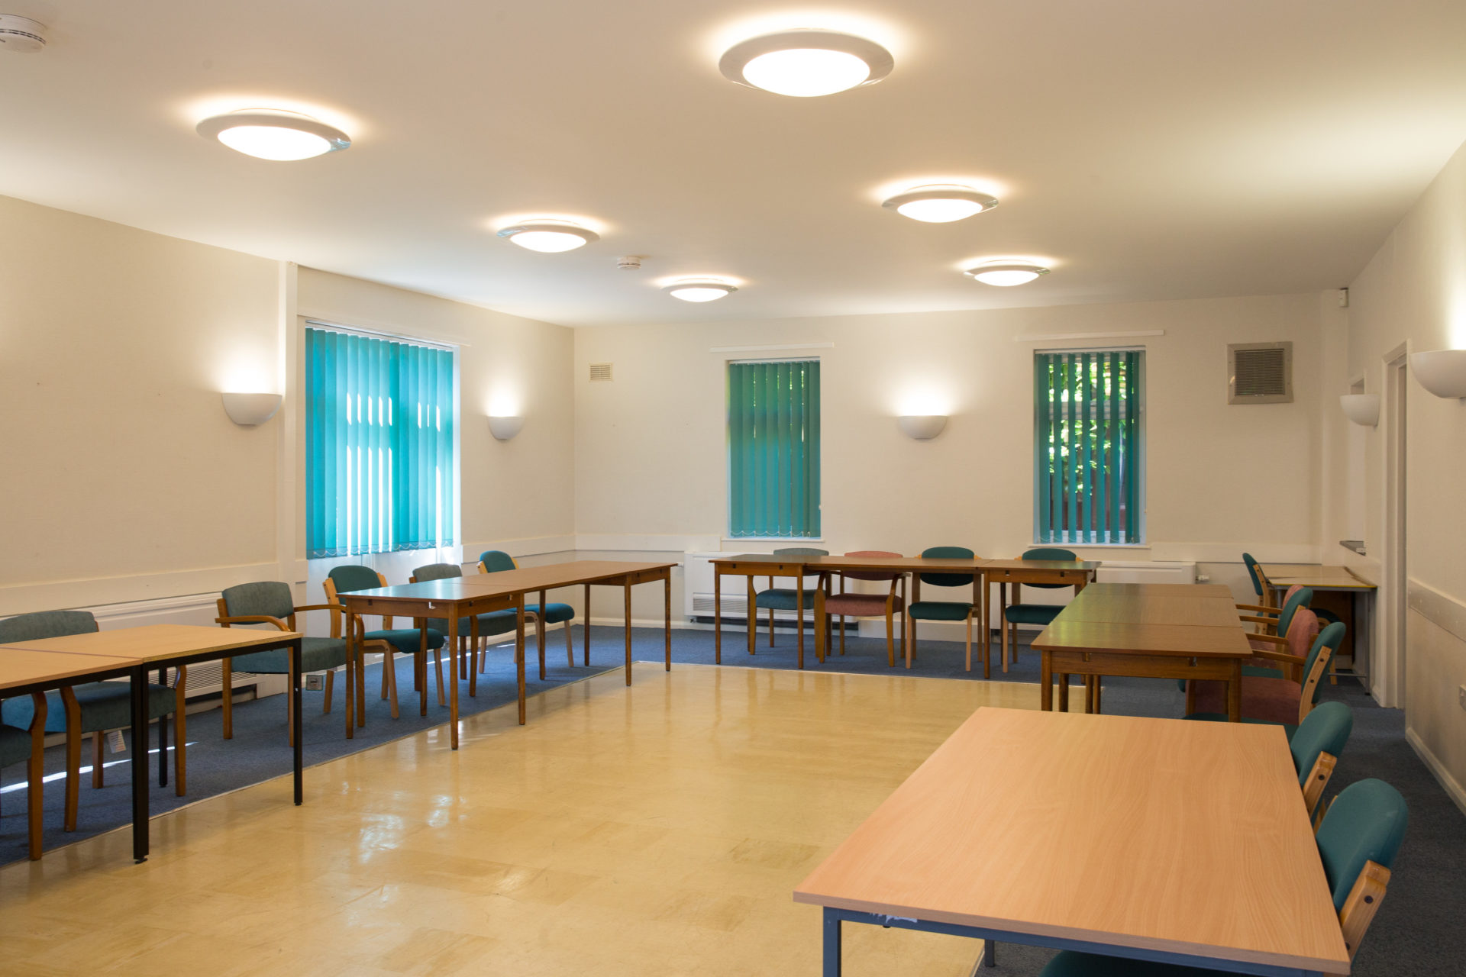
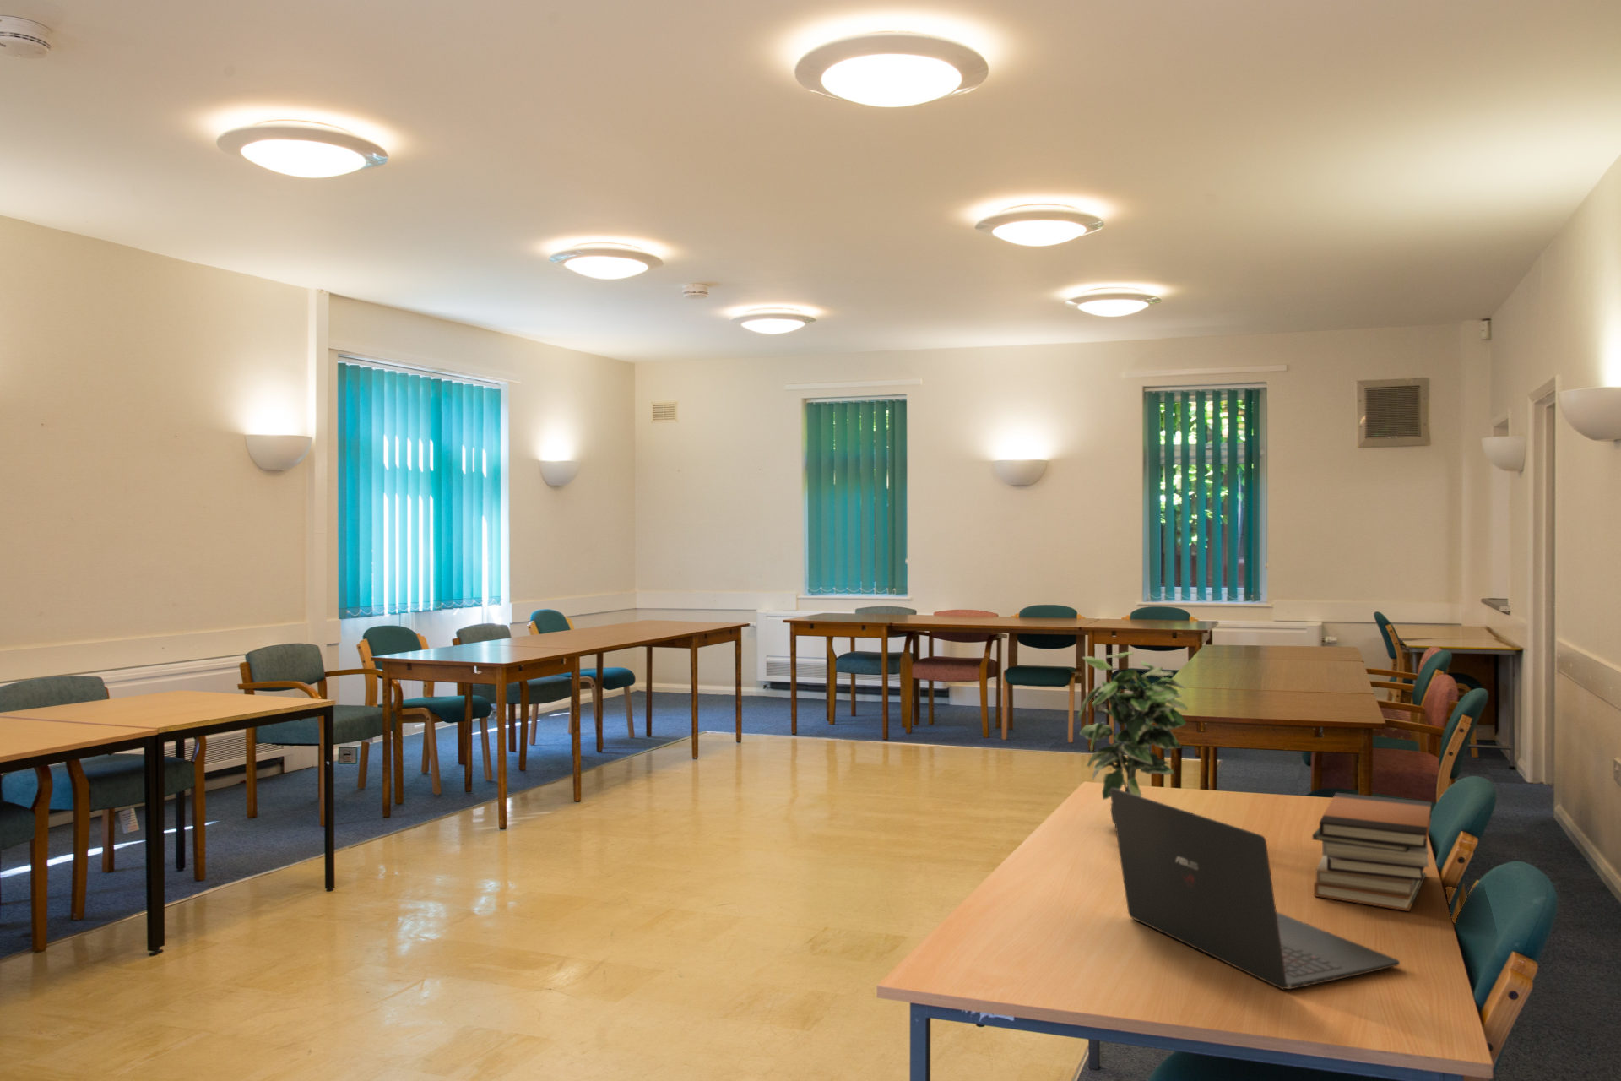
+ laptop [1111,788,1400,989]
+ book stack [1311,793,1433,912]
+ potted plant [1077,651,1189,824]
